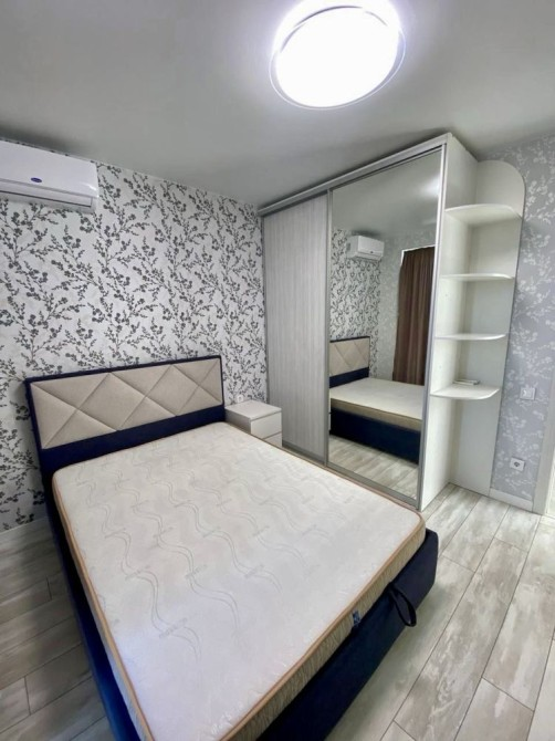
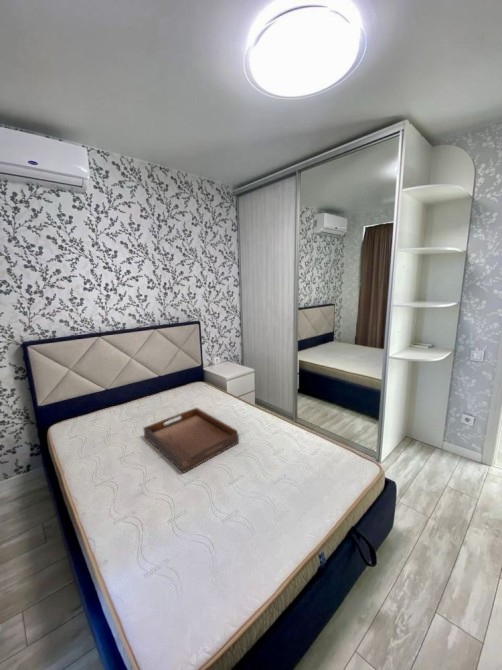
+ serving tray [142,407,240,474]
